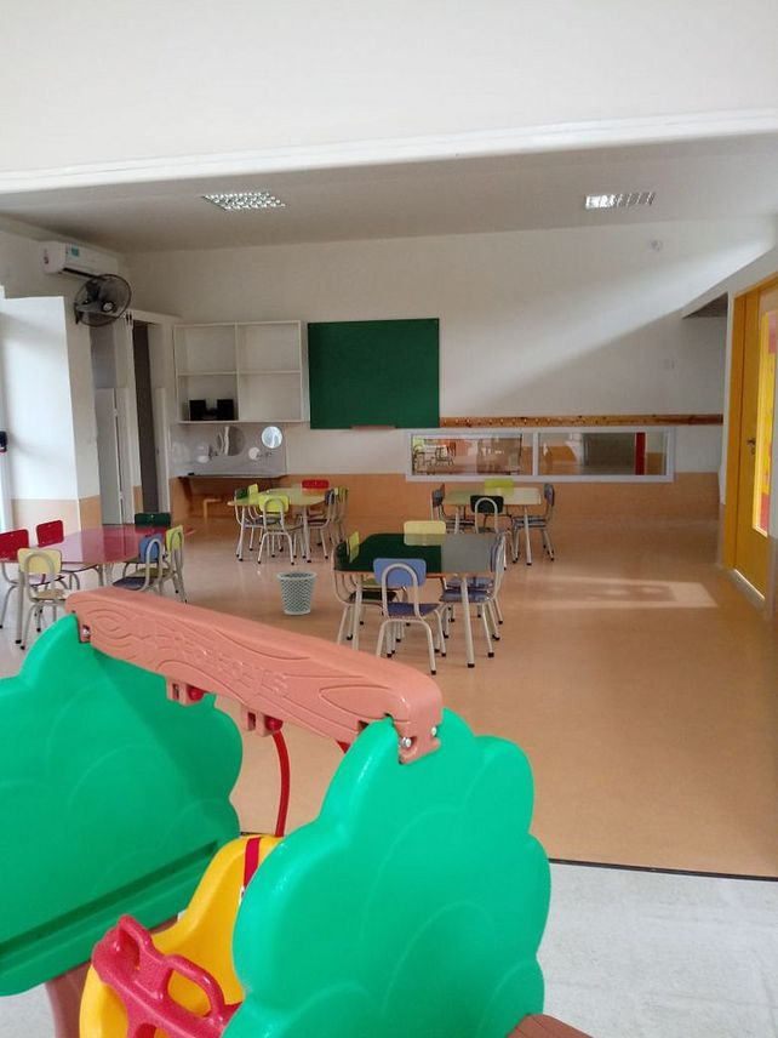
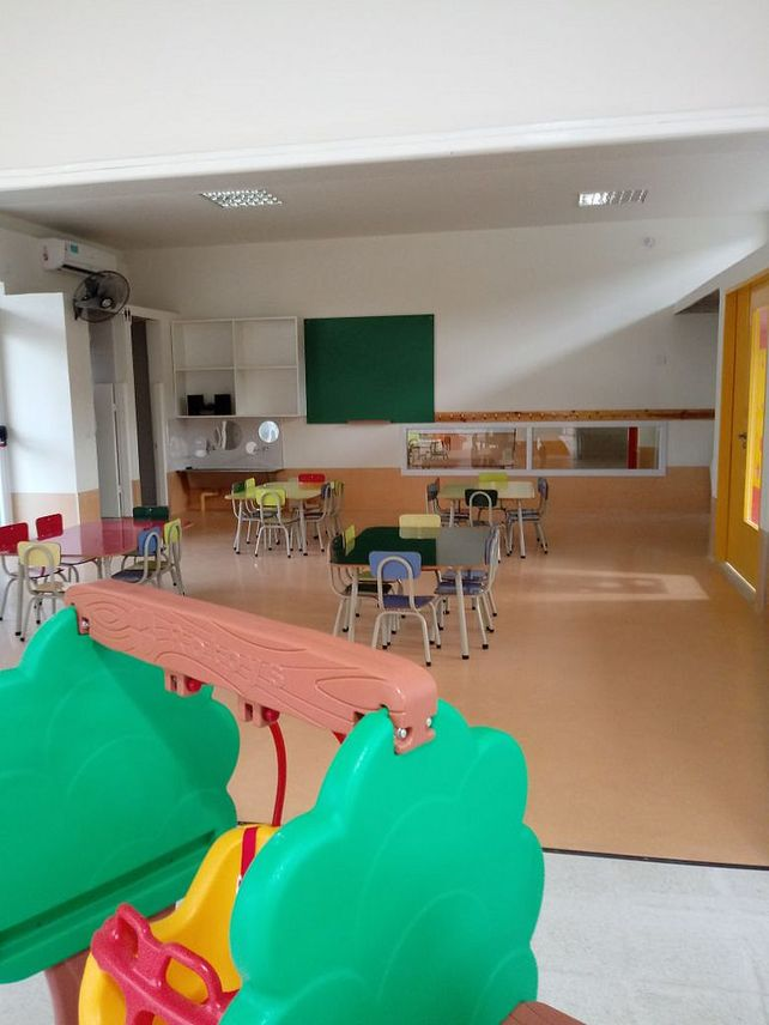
- wastebasket [276,570,318,616]
